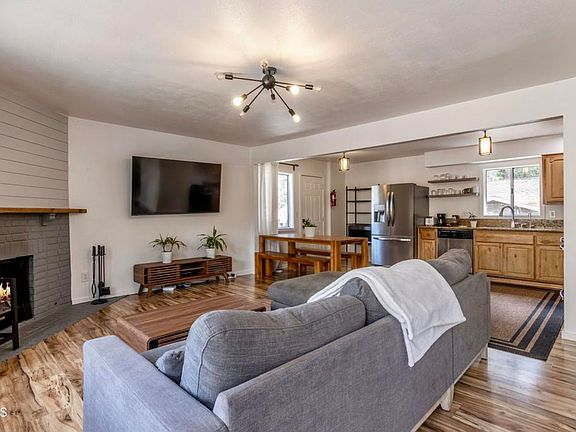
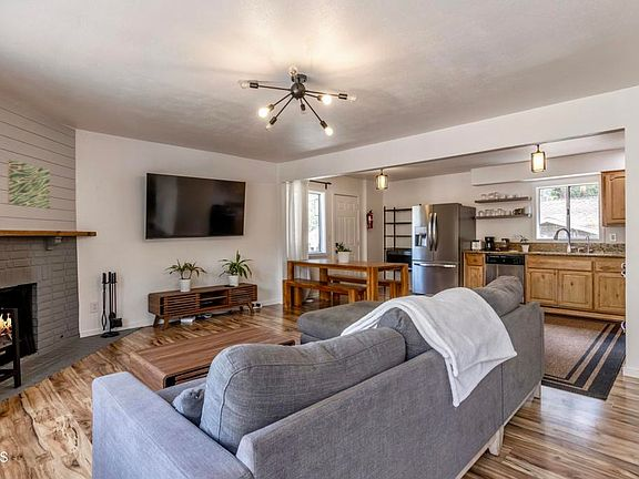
+ wall art [7,159,51,210]
